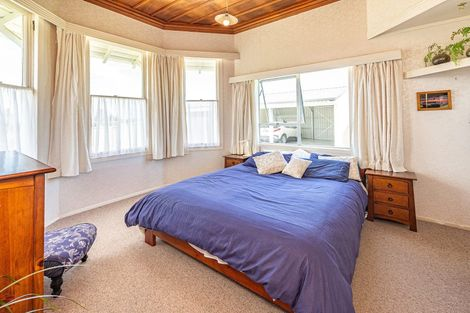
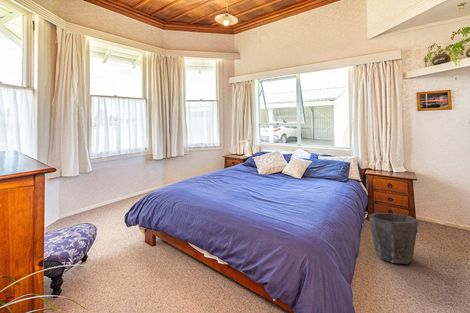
+ waste bin [367,212,420,265]
